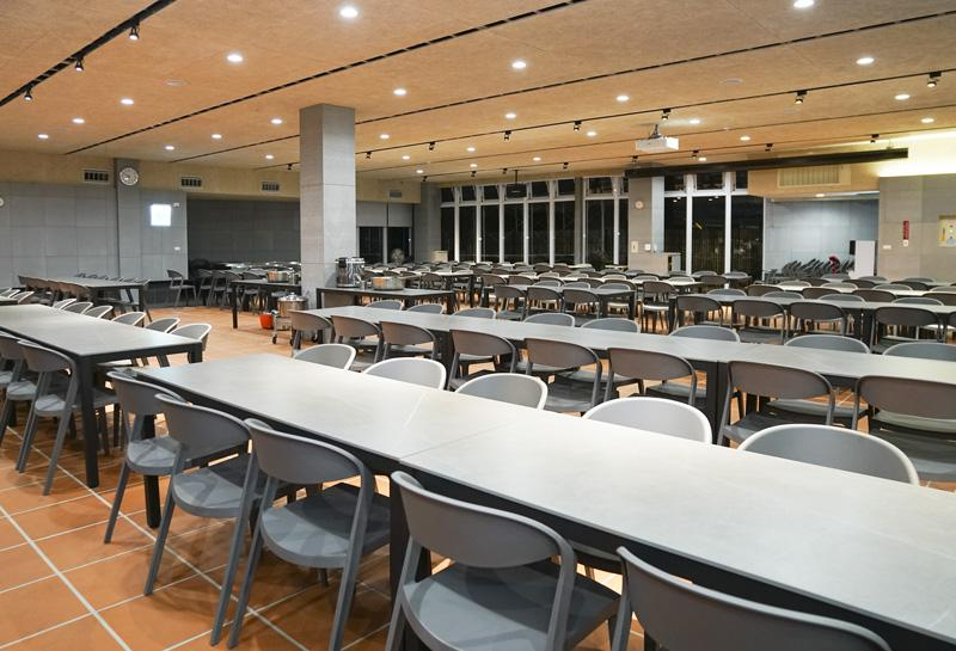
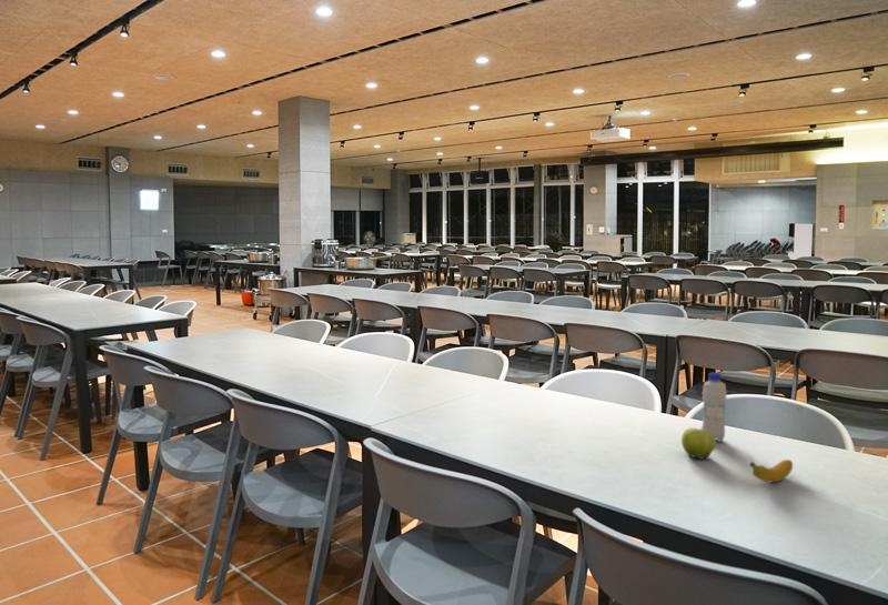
+ fruit [680,426,716,461]
+ bottle [702,372,728,443]
+ banana [748,458,794,483]
